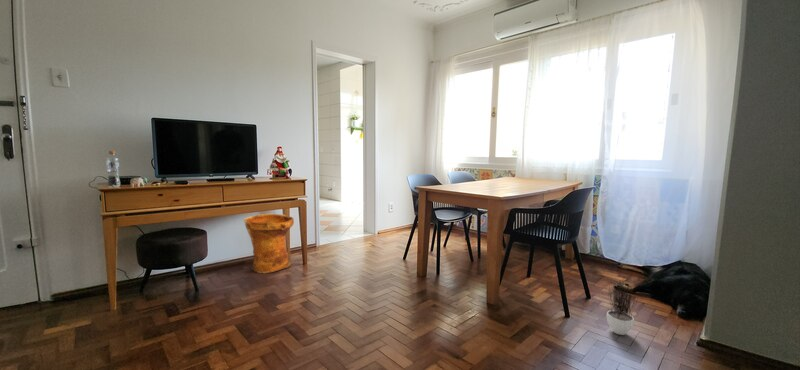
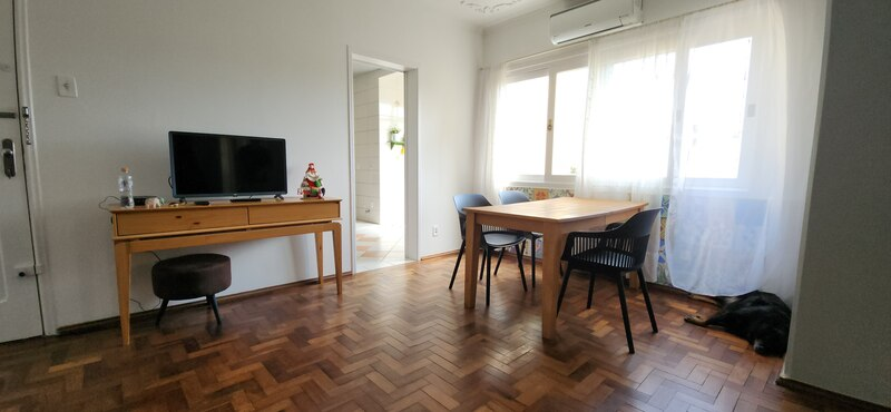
- potted plant [606,274,639,336]
- woven basket [243,212,295,274]
